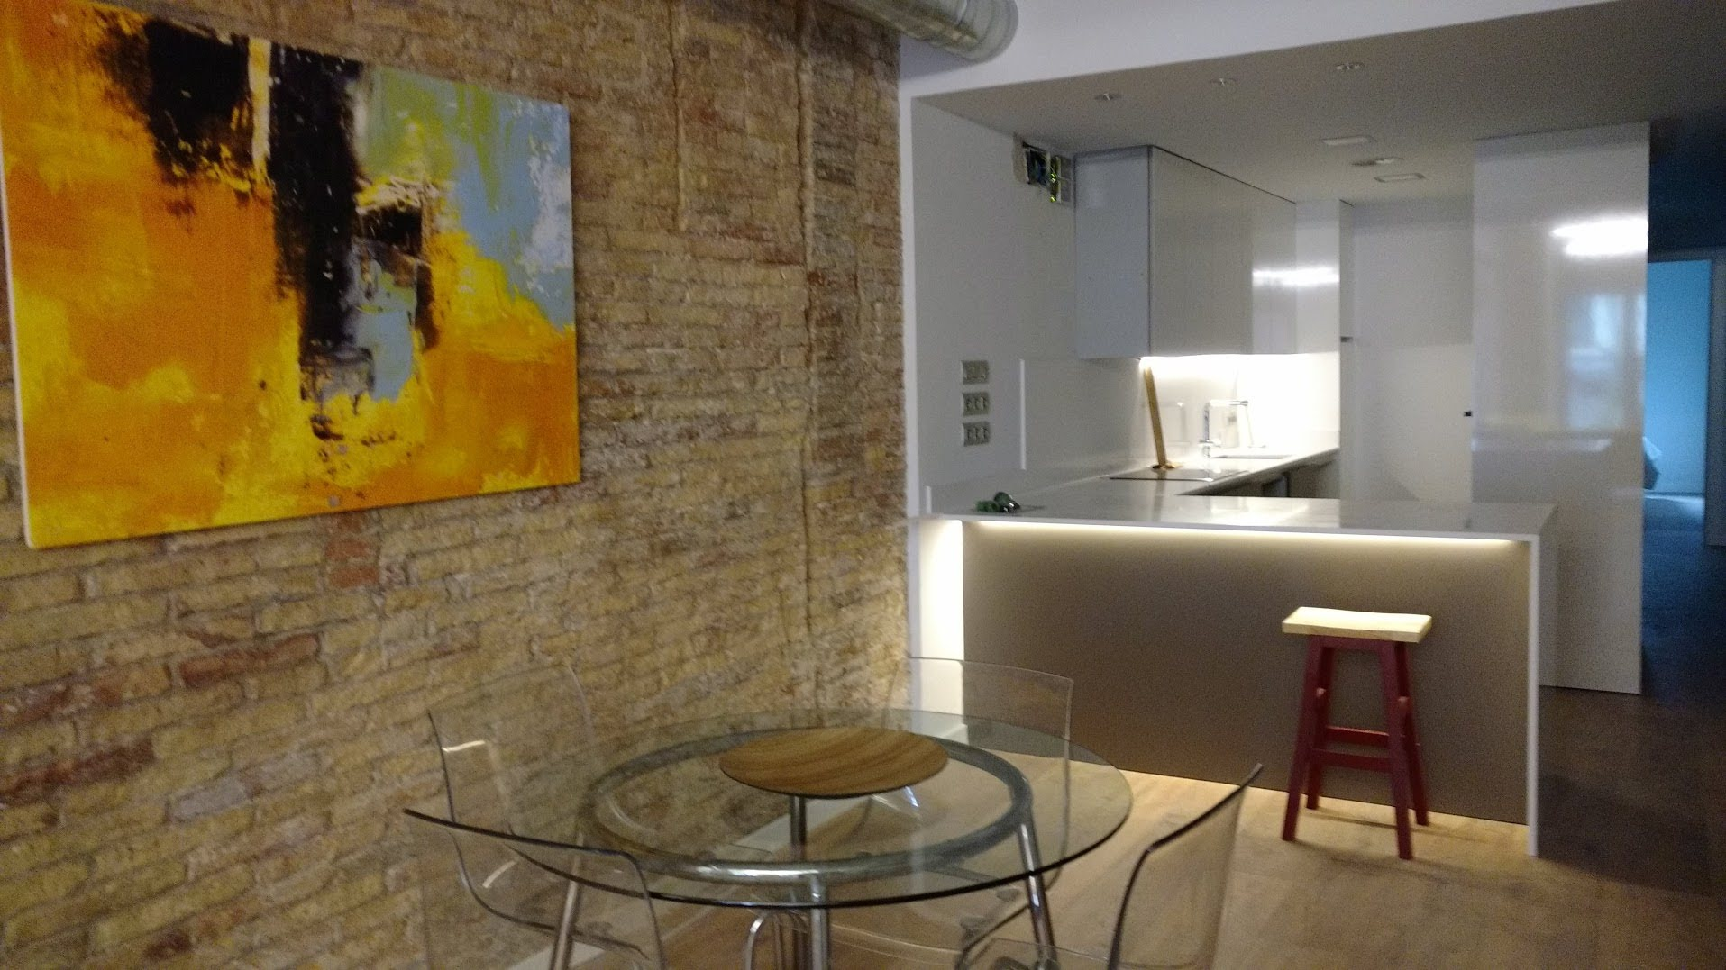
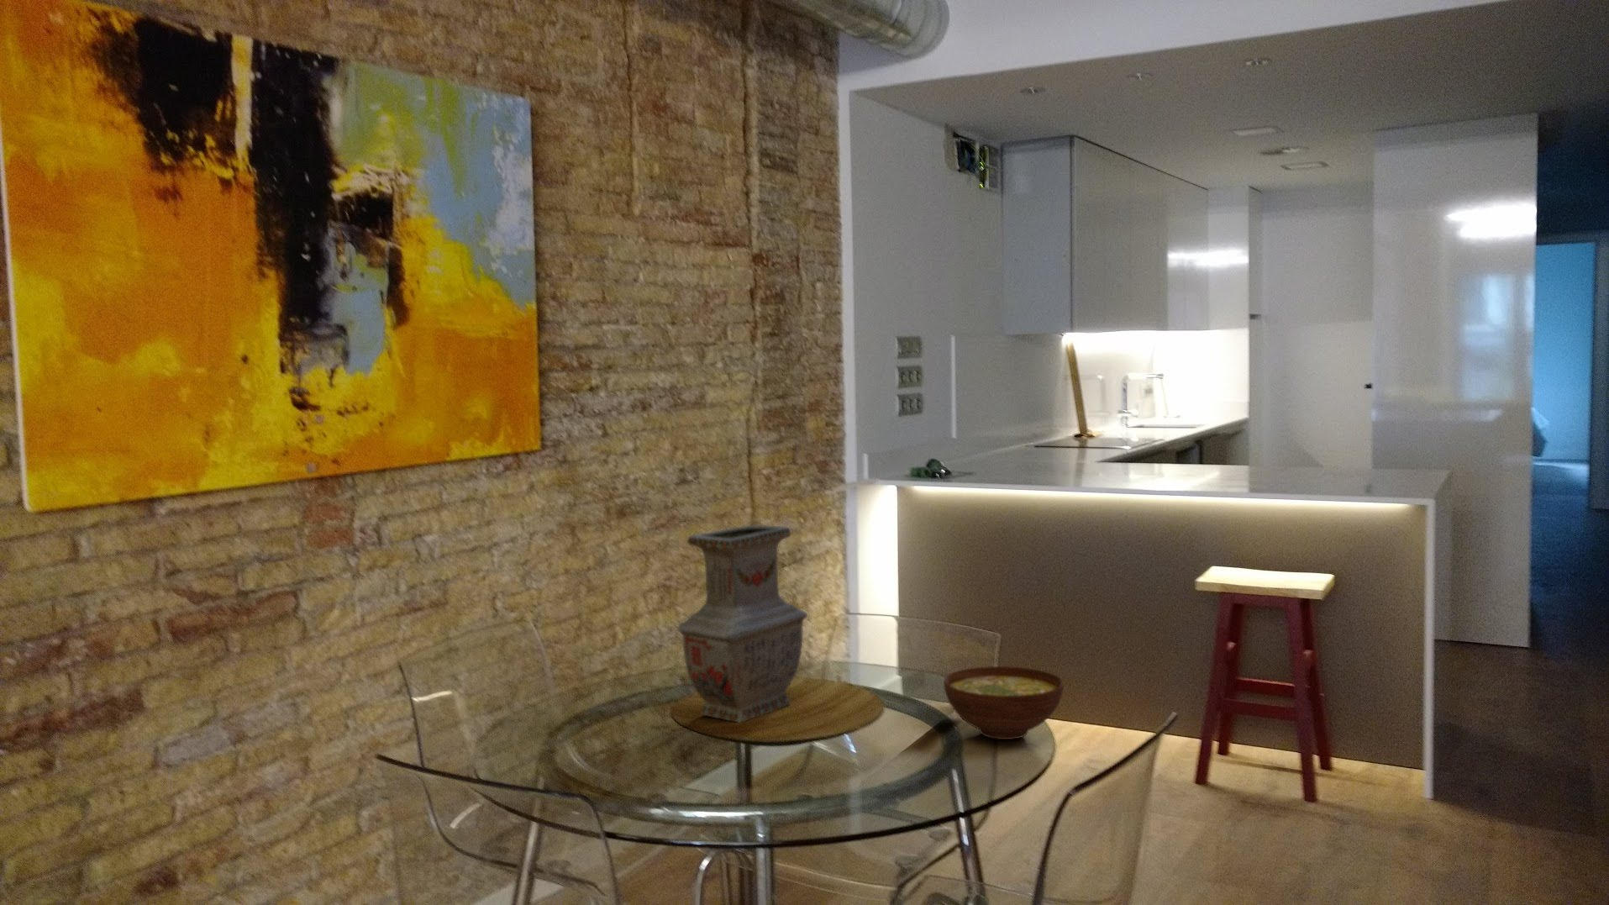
+ vase [676,525,808,724]
+ bowl [943,665,1064,740]
